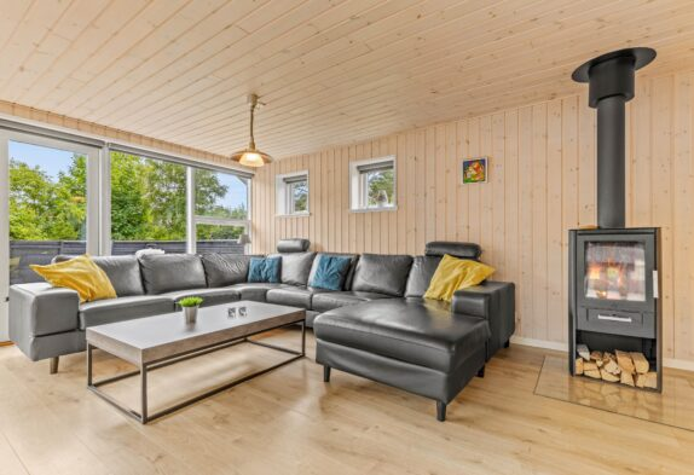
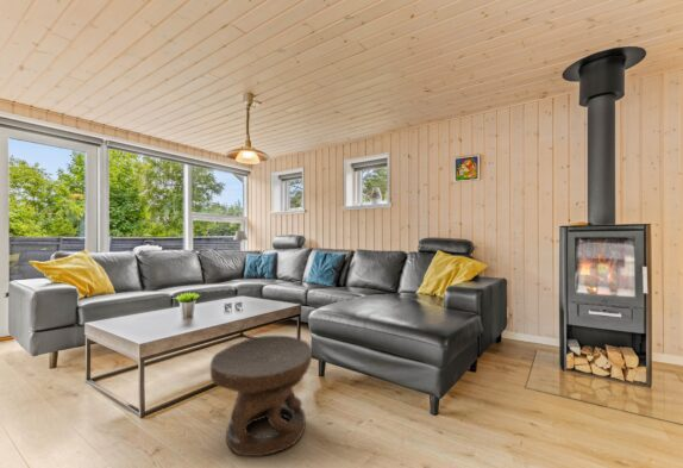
+ carved stool [209,335,313,457]
